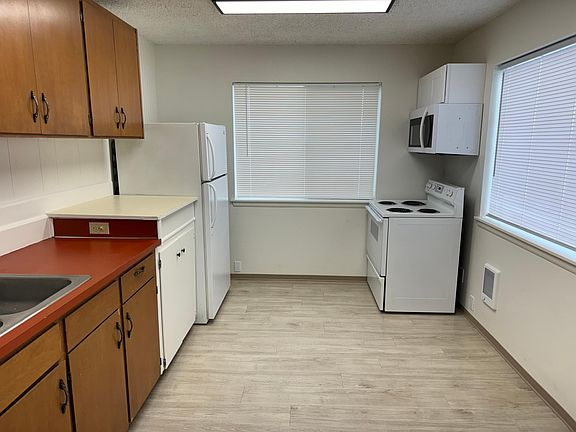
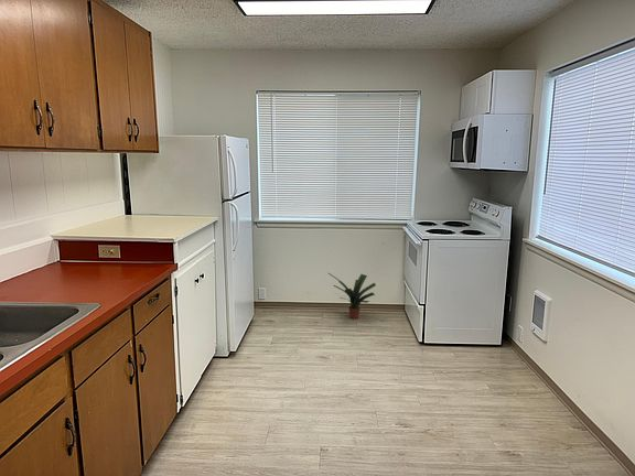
+ potted plant [327,272,377,320]
